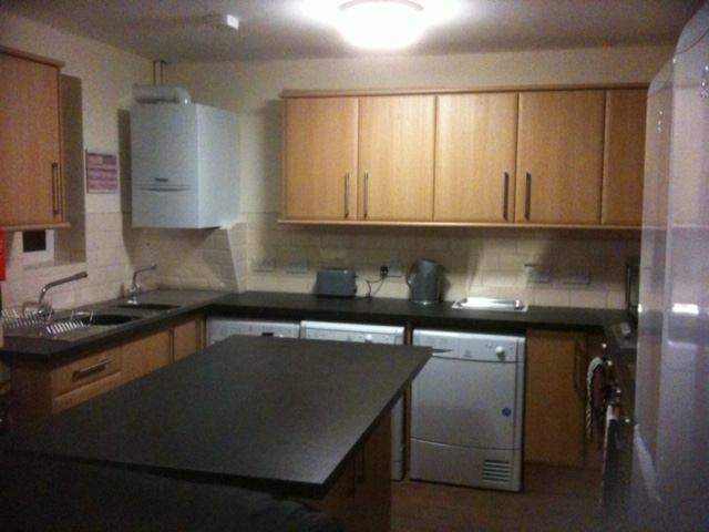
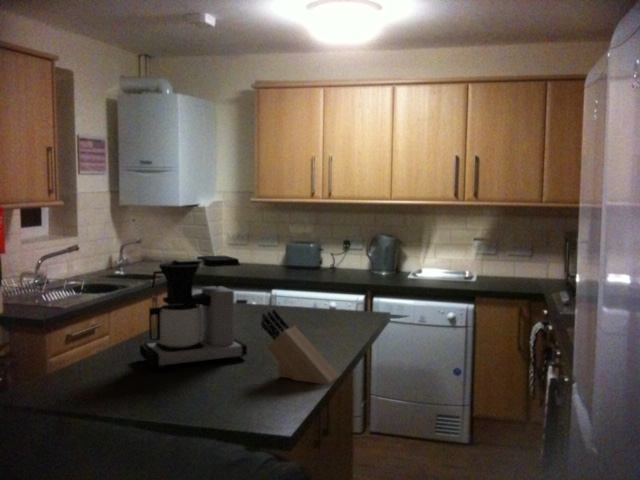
+ knife block [260,308,340,386]
+ coffee maker [139,255,248,370]
